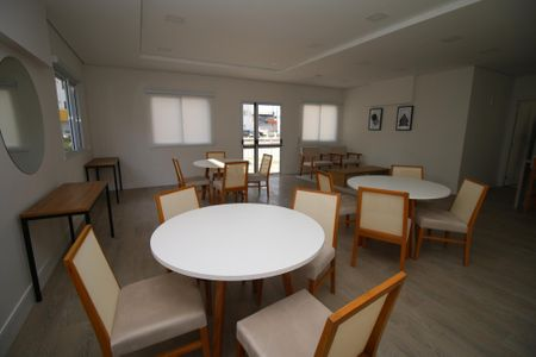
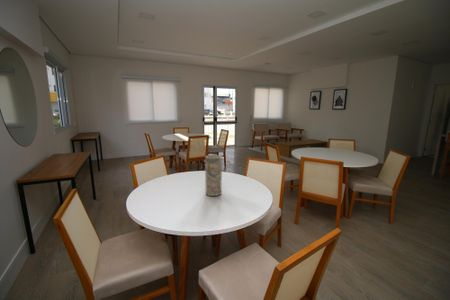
+ vase [204,154,223,197]
